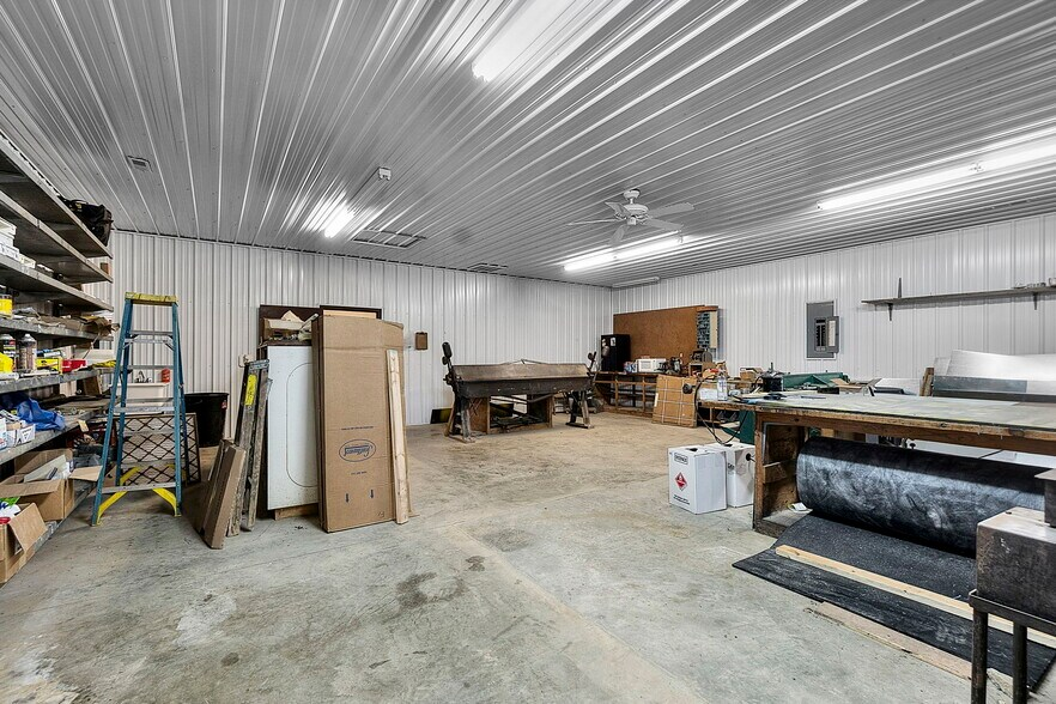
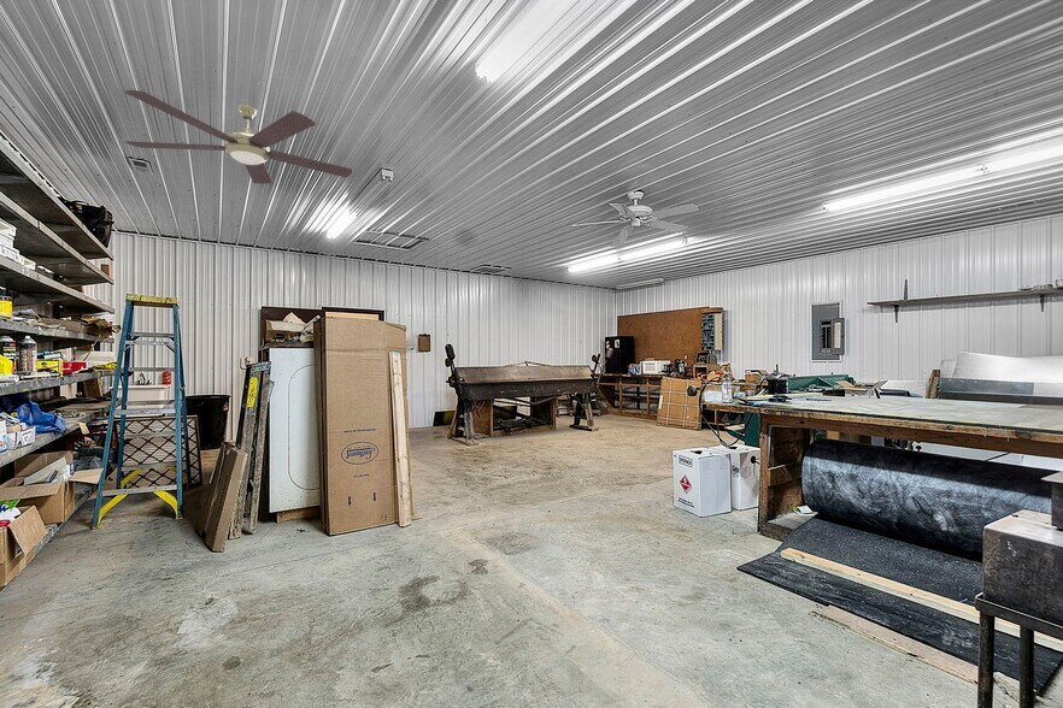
+ electric fan [124,89,353,184]
